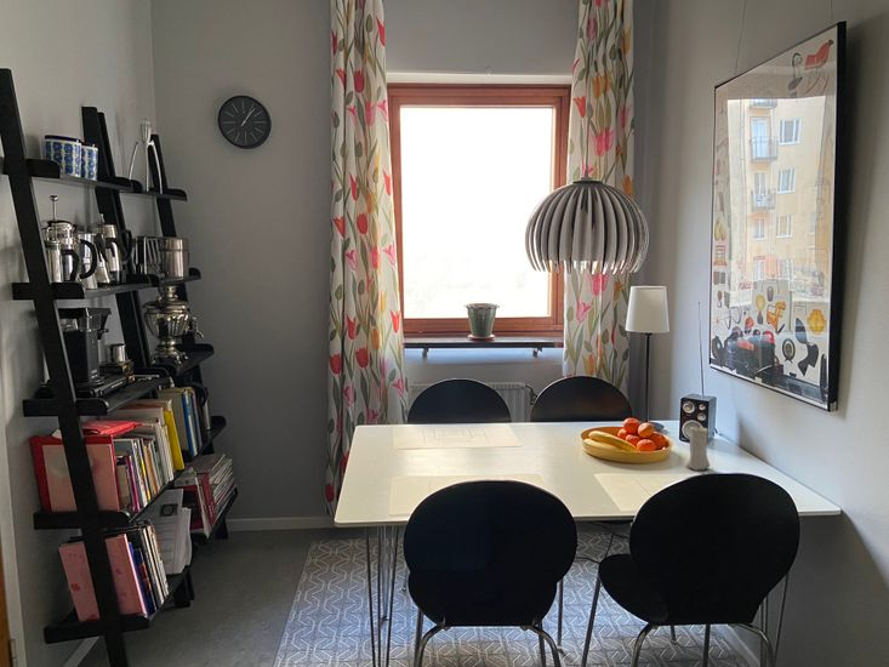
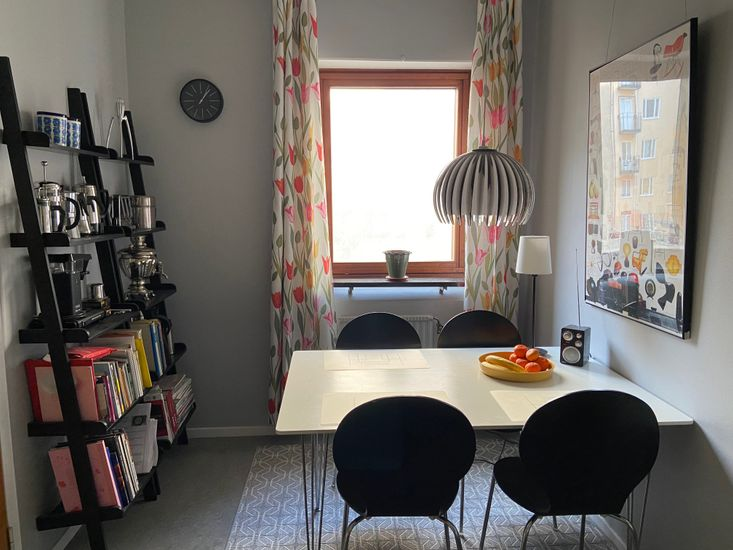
- candle [685,423,711,472]
